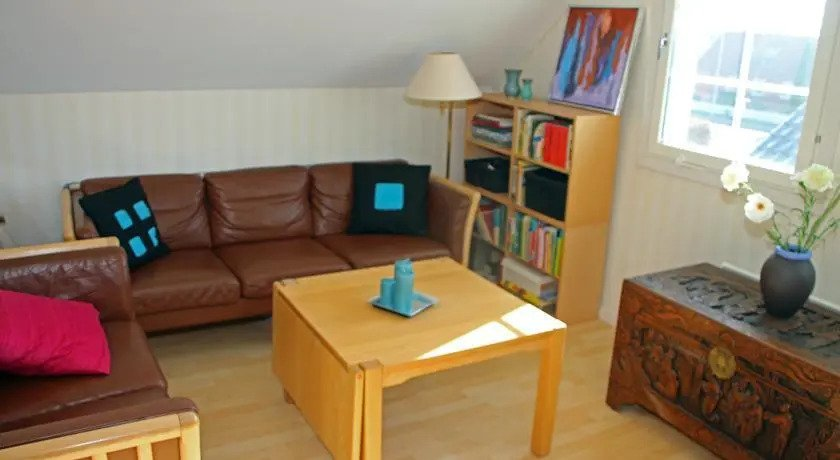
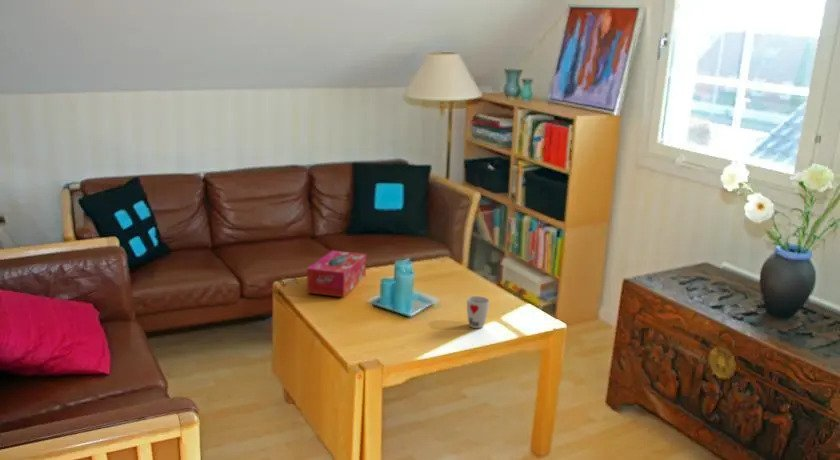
+ tissue box [306,249,367,298]
+ cup [466,295,490,329]
